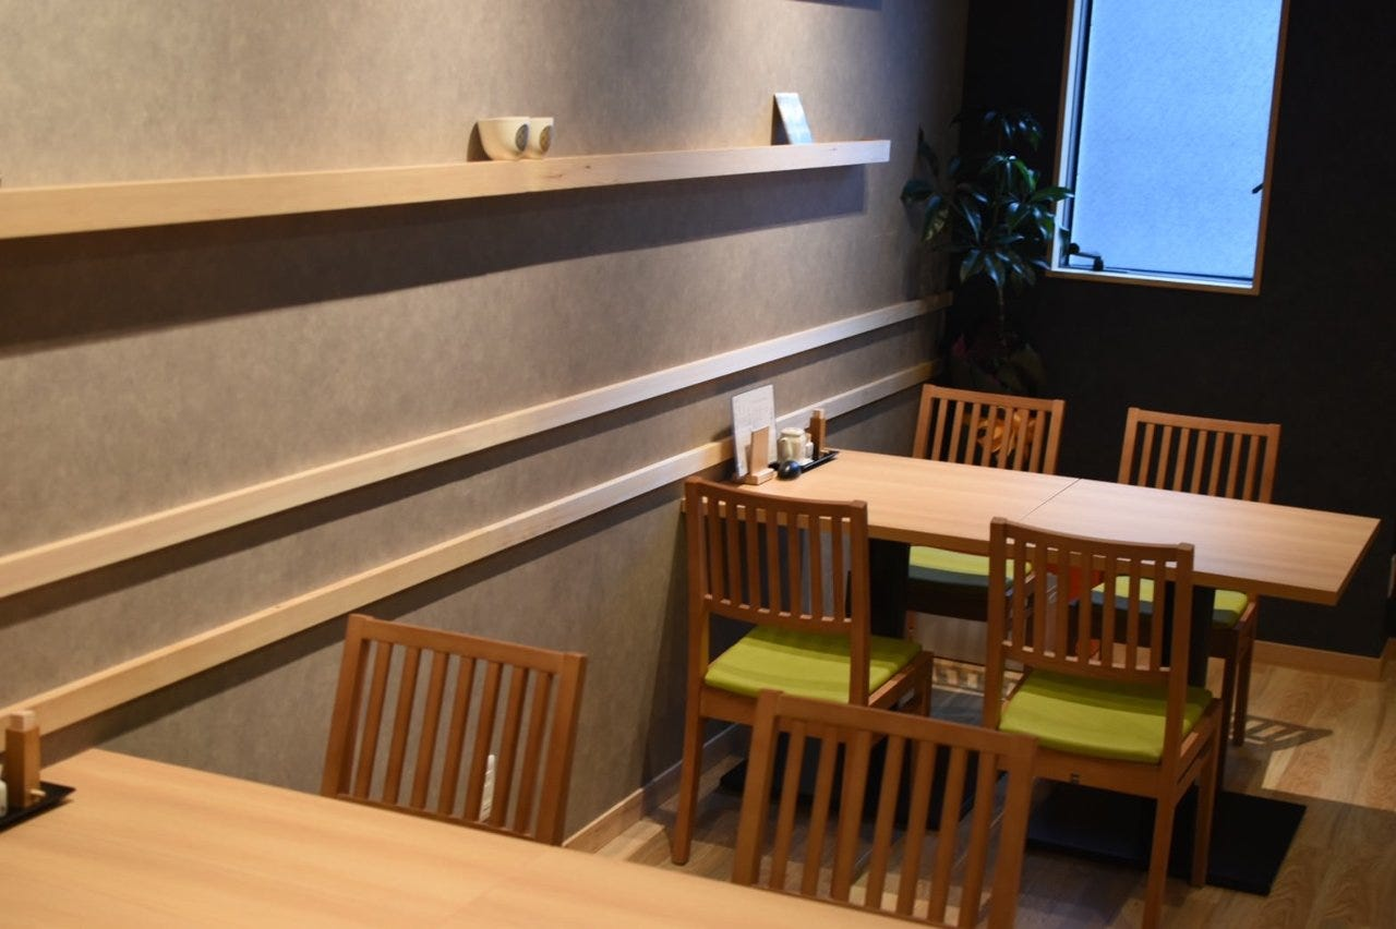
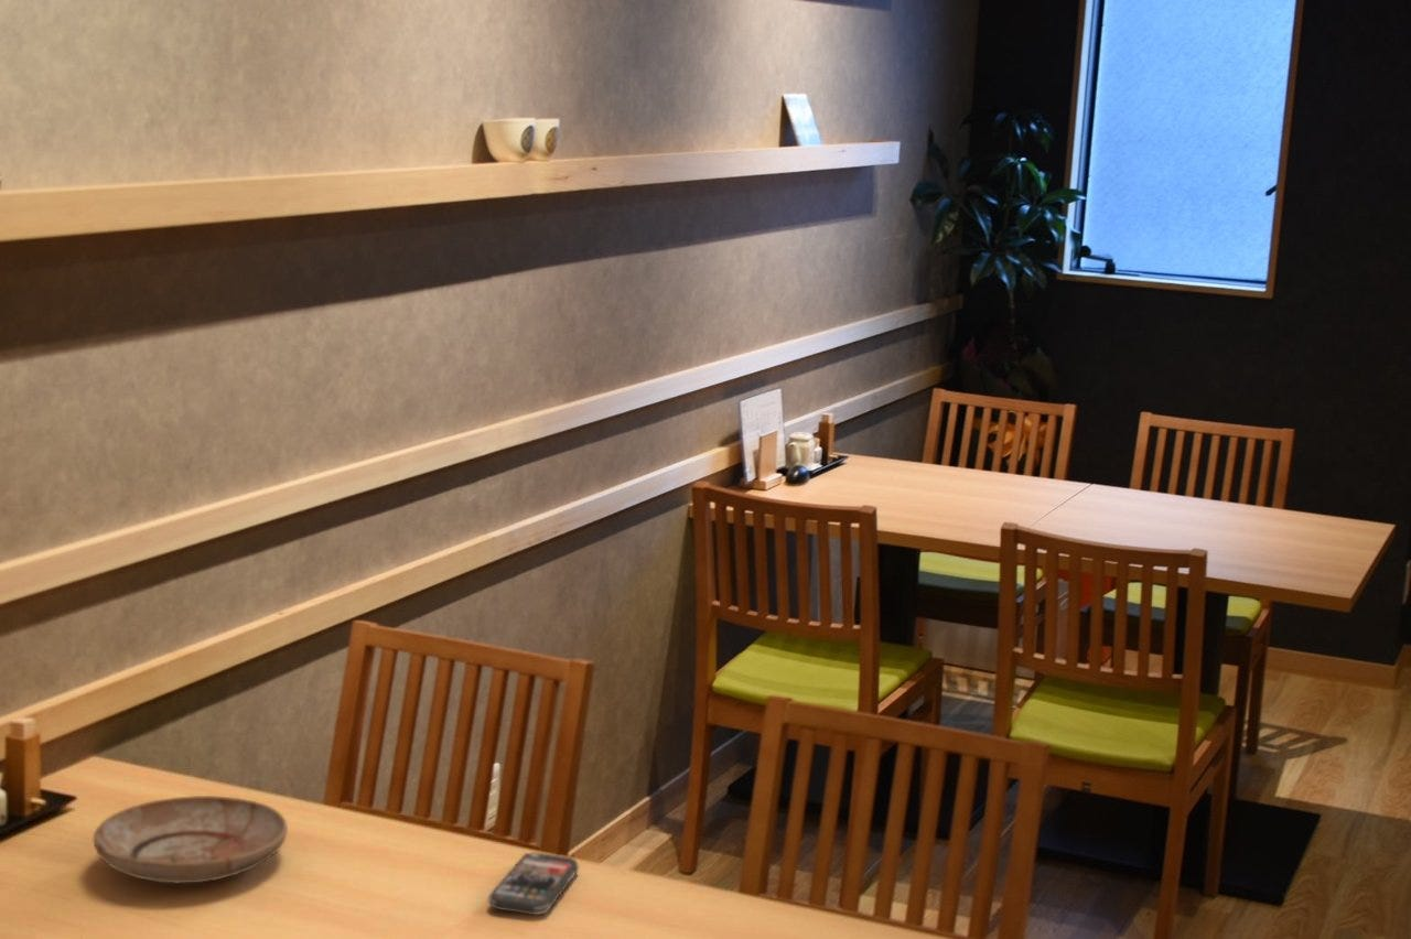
+ smartphone [487,851,580,916]
+ ceramic bowl [93,795,289,884]
